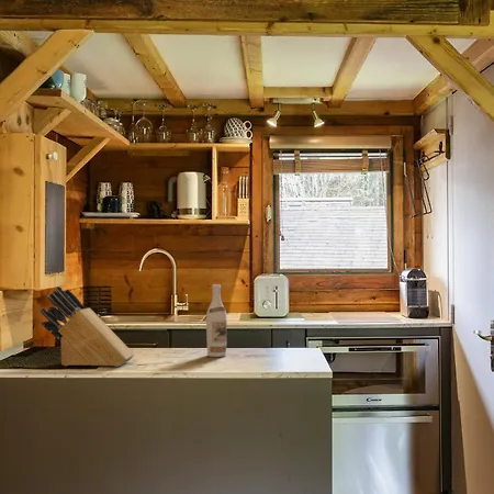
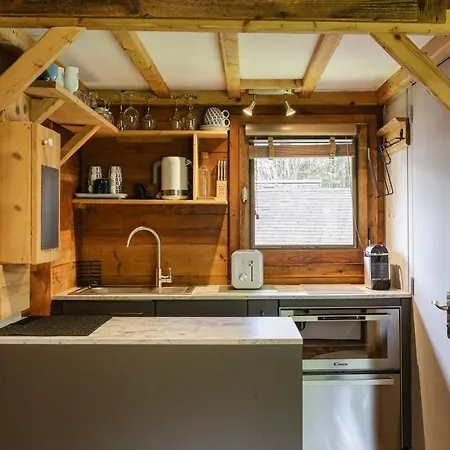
- knife block [38,285,135,368]
- wine bottle [205,283,228,358]
